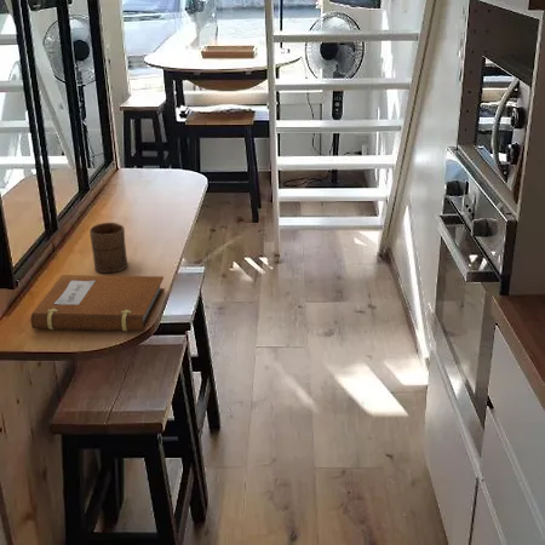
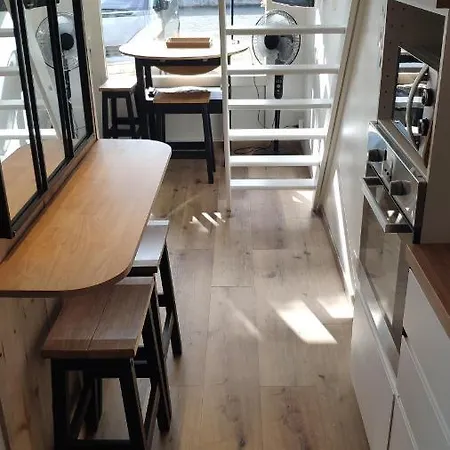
- cup [88,222,128,274]
- notebook [29,274,166,332]
